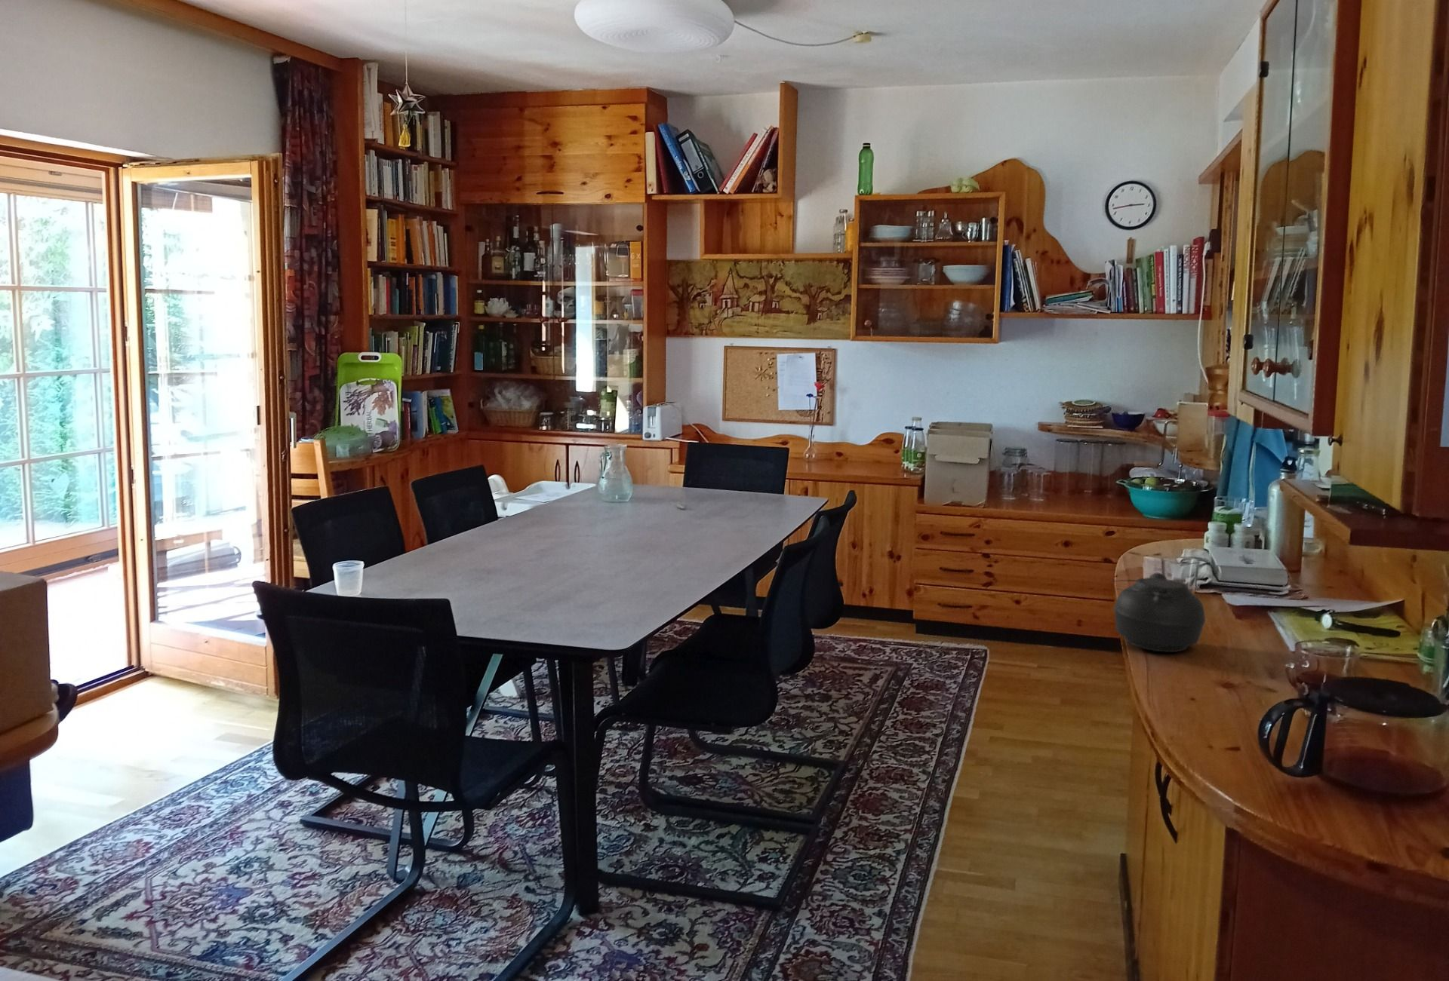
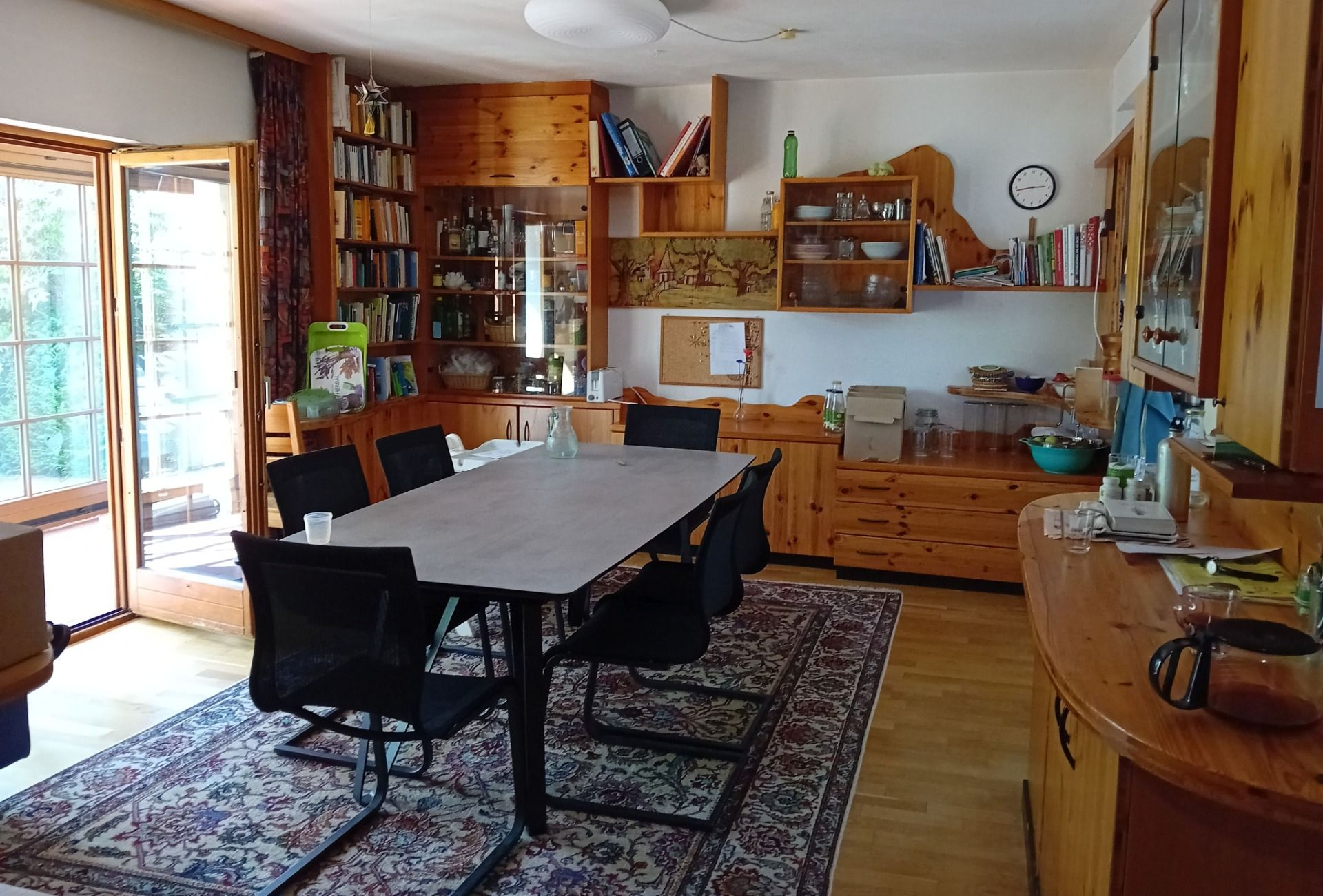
- teapot [1111,572,1206,653]
